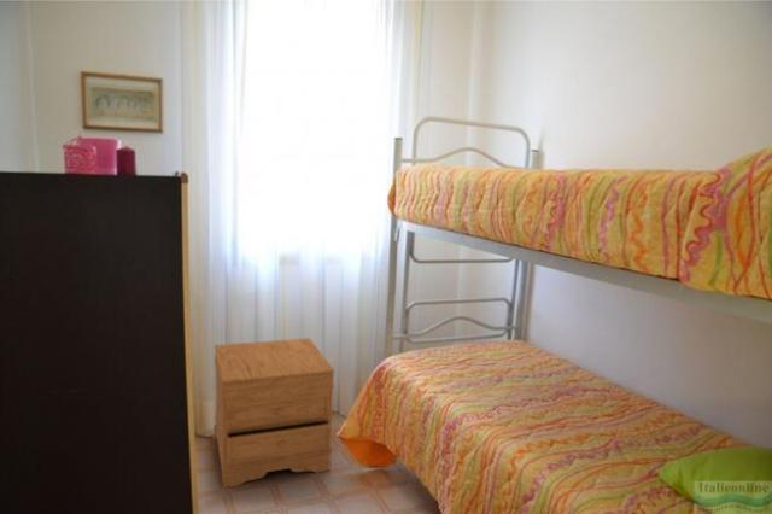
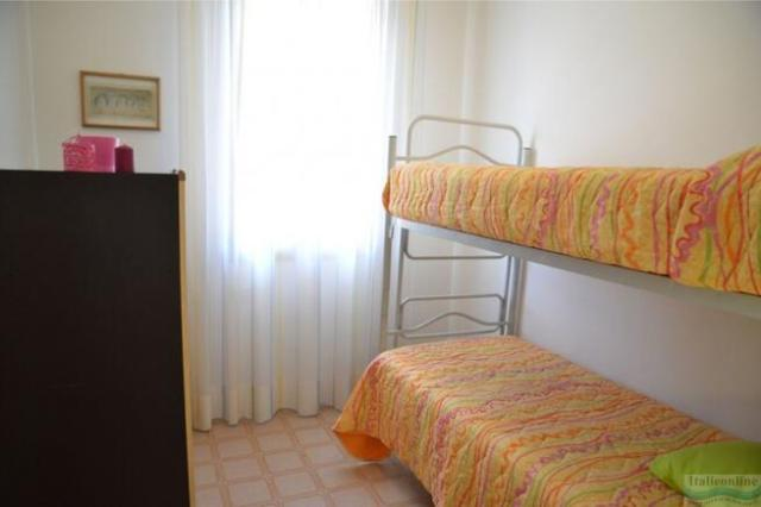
- nightstand [214,337,335,489]
